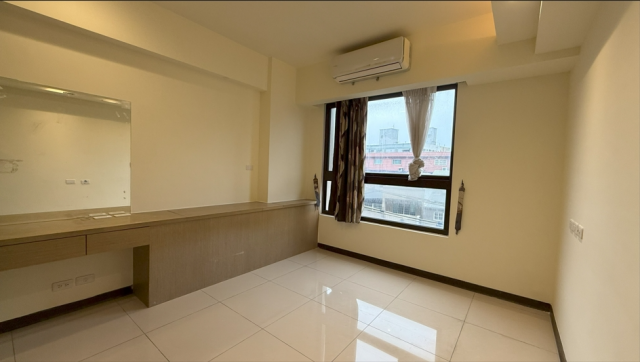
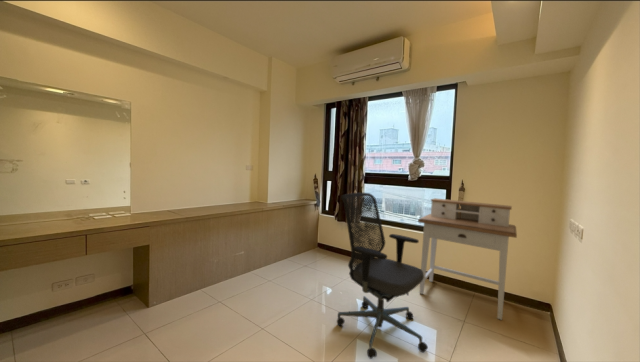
+ desk [417,197,518,321]
+ office chair [336,192,429,360]
